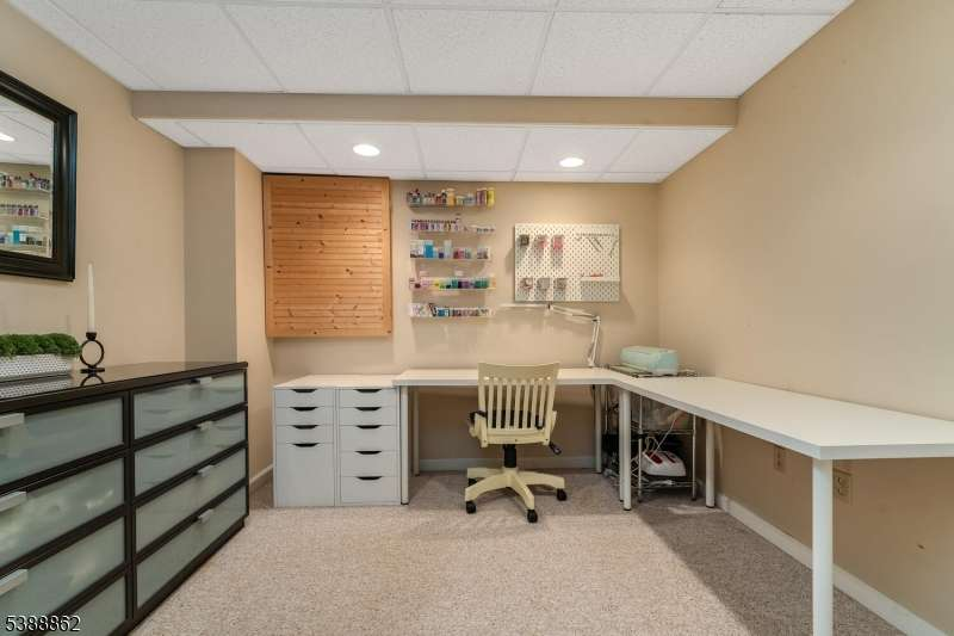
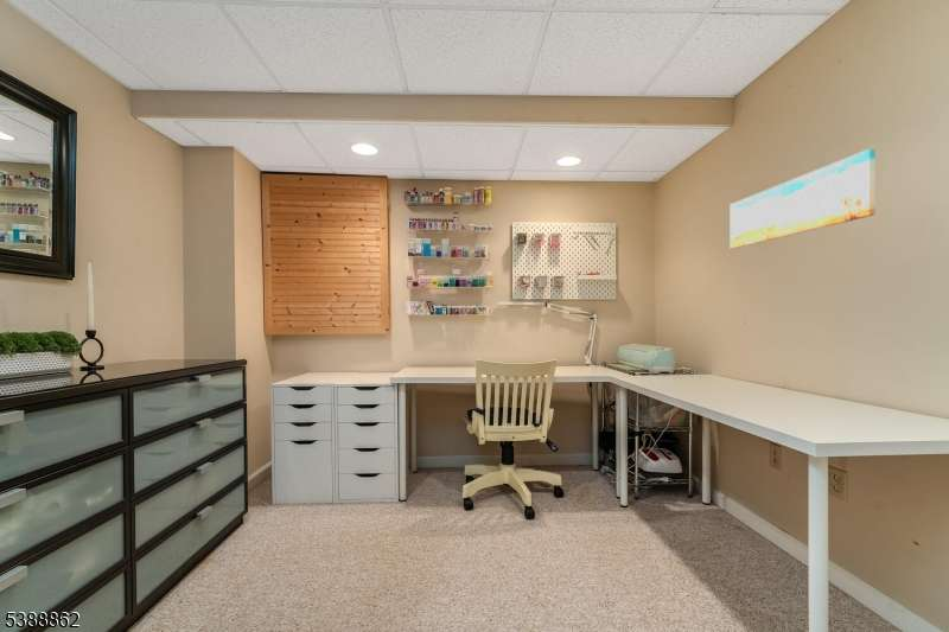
+ wall art [728,148,877,249]
